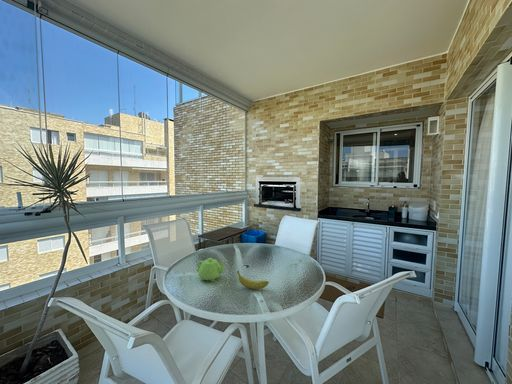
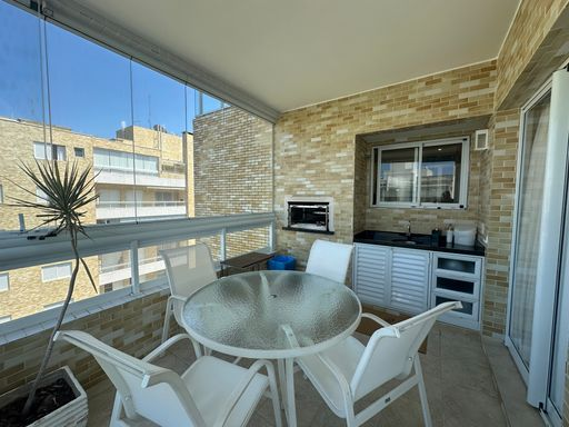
- teapot [196,257,227,283]
- fruit [236,270,270,290]
